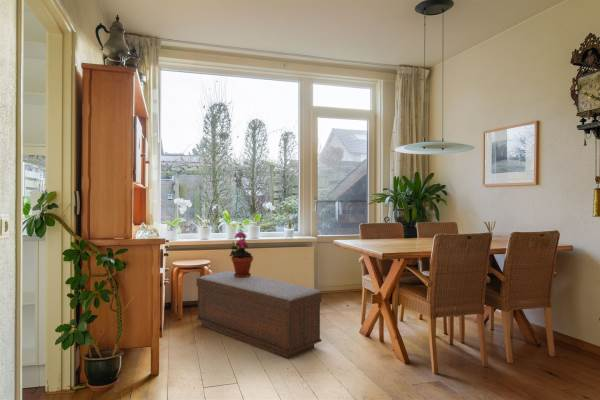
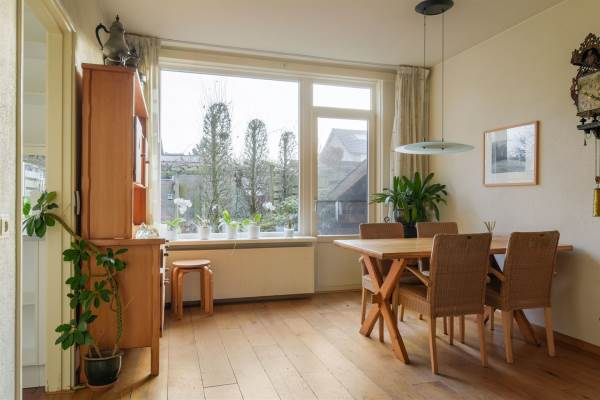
- bench [196,270,322,360]
- potted plant [228,231,254,278]
